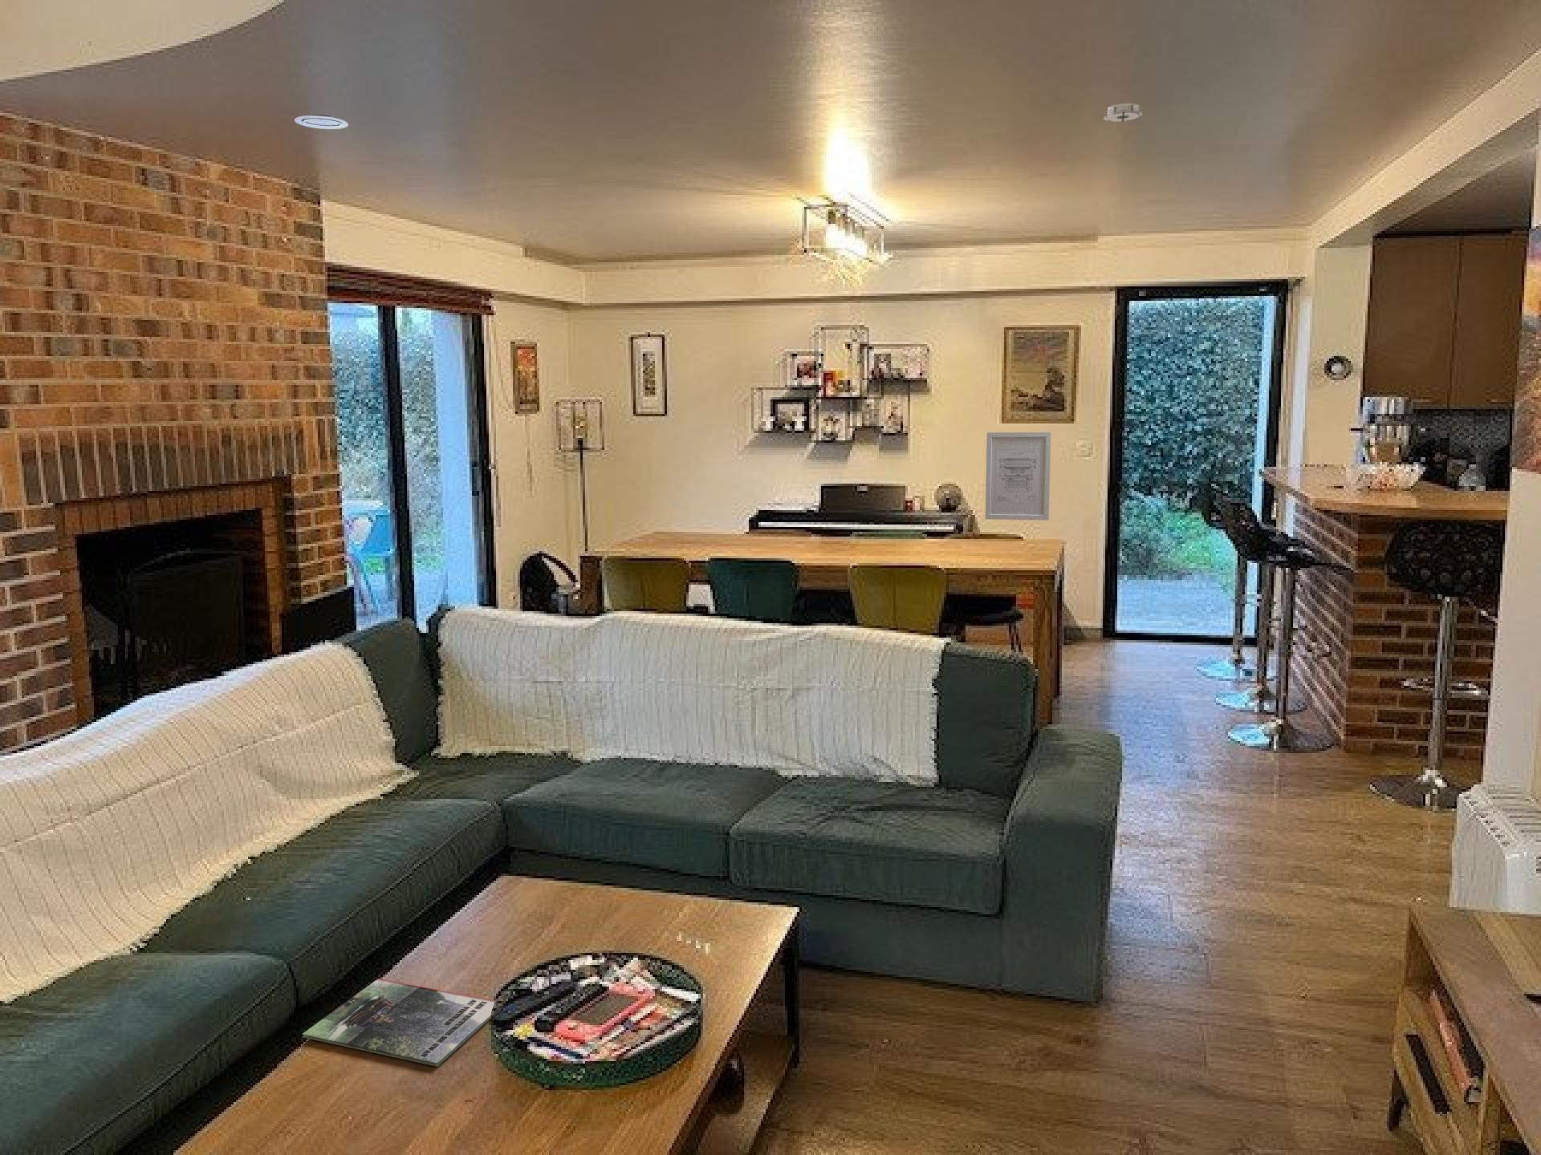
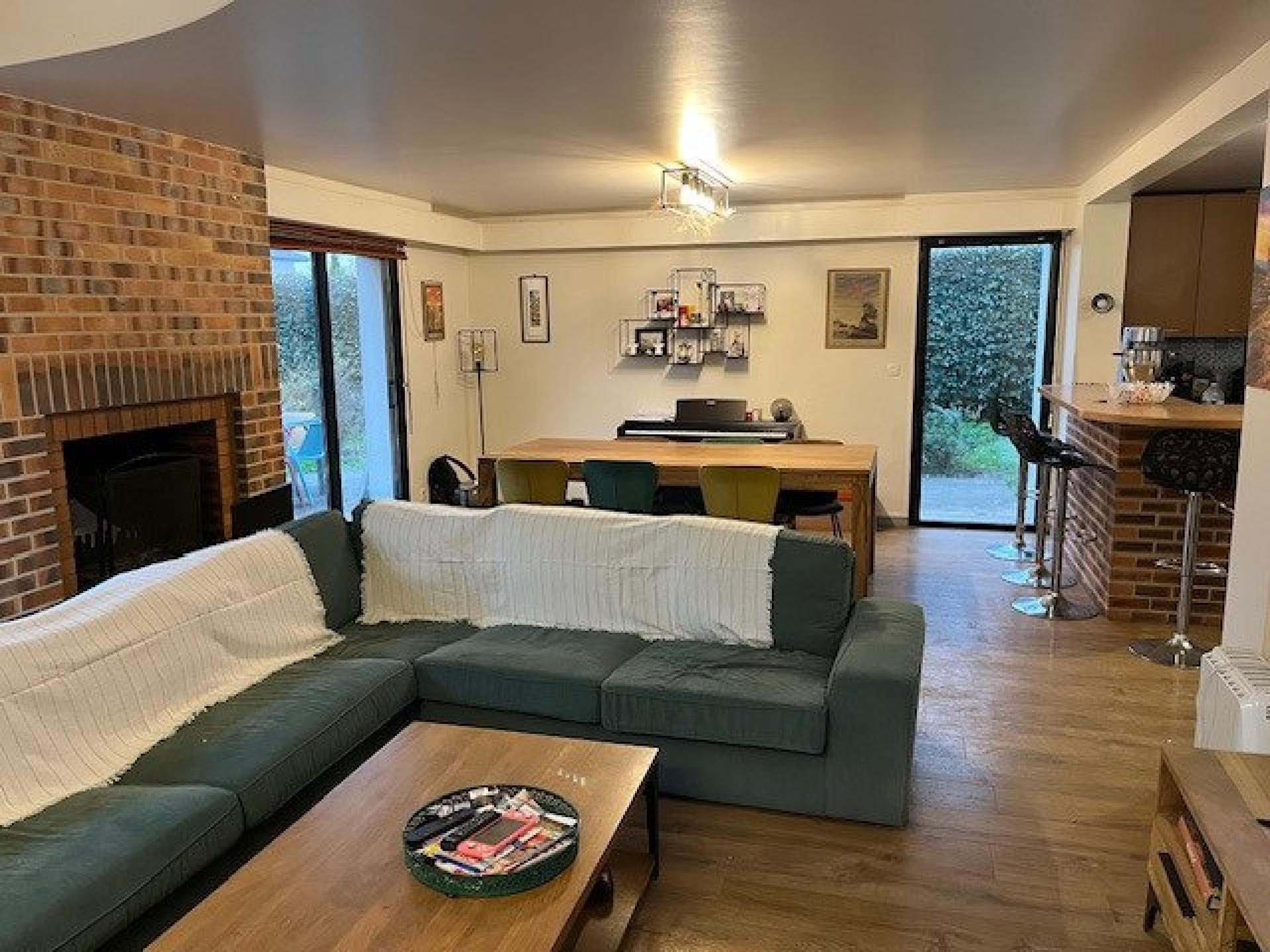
- magazine [301,978,497,1068]
- smoke detector [1102,103,1143,124]
- recessed light [294,114,349,130]
- wall art [985,432,1052,522]
